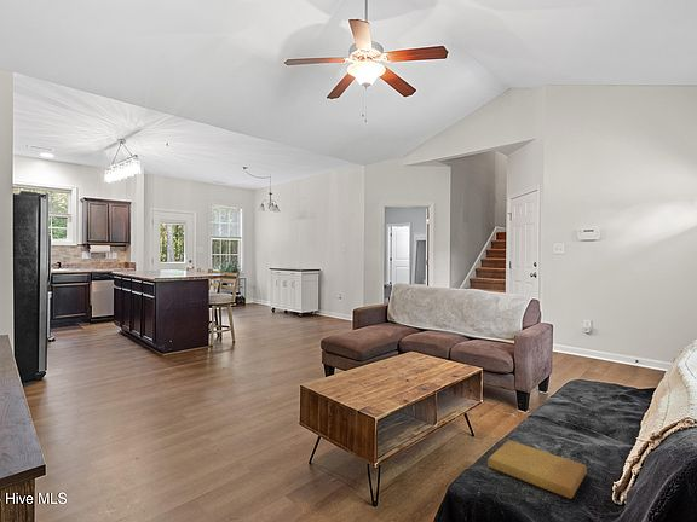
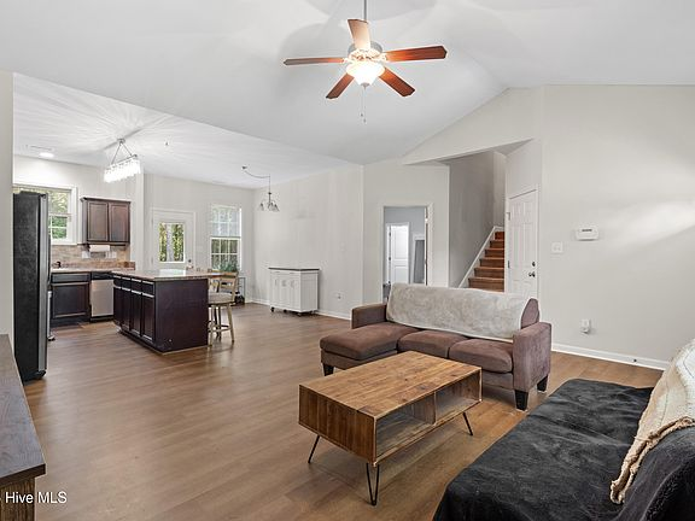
- book [486,439,588,500]
